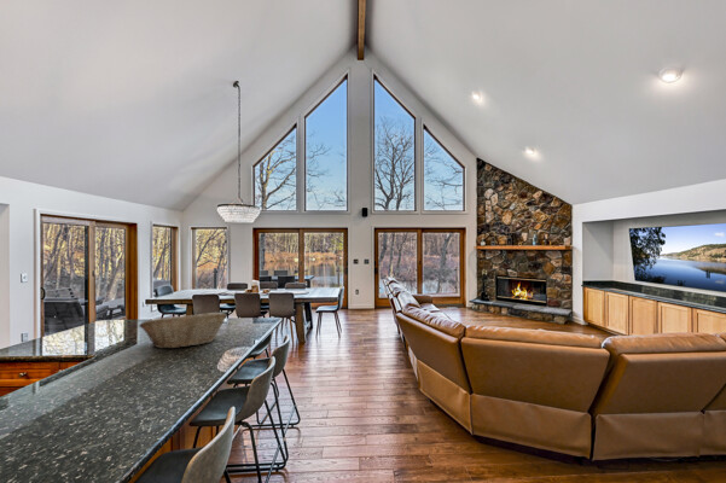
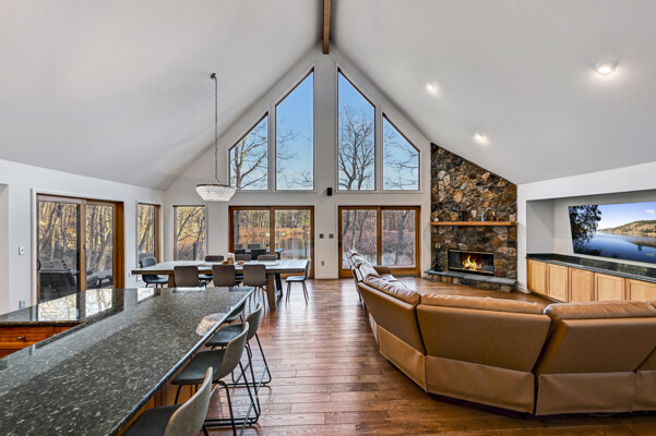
- fruit basket [138,312,228,349]
